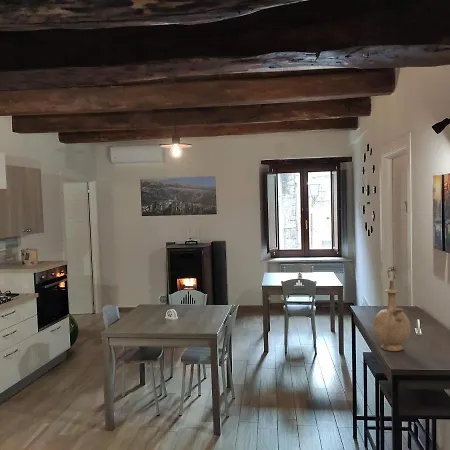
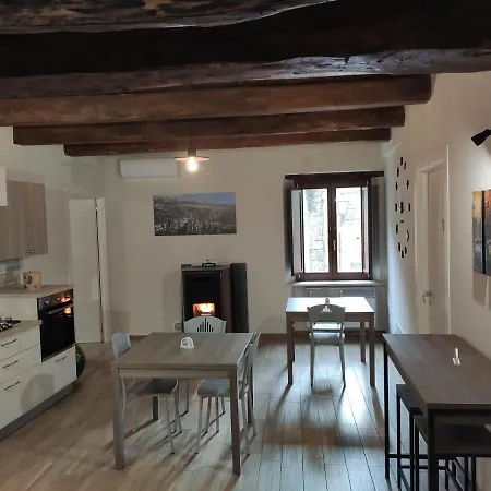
- vase [372,279,412,352]
